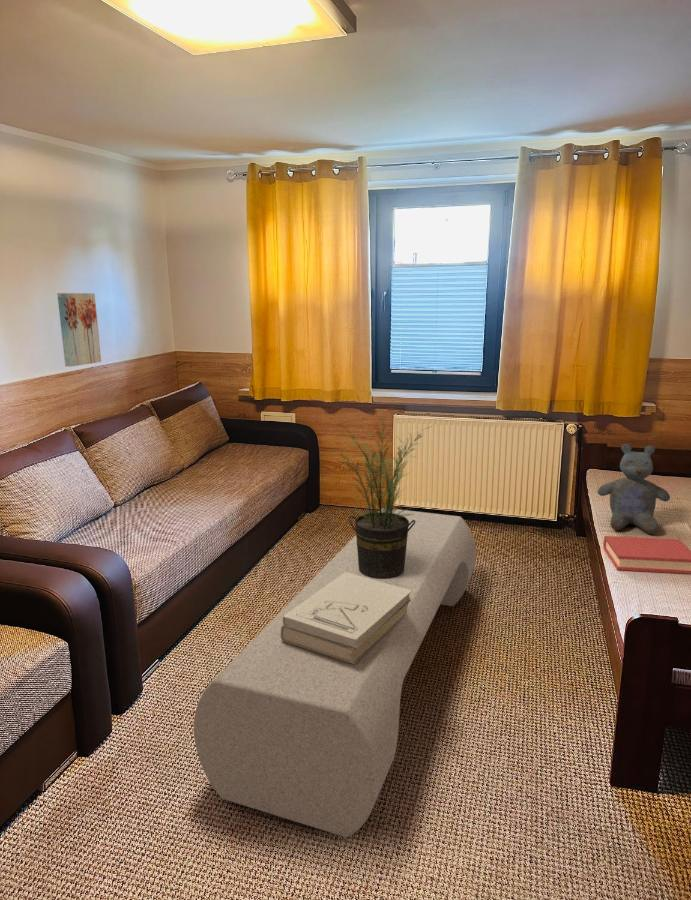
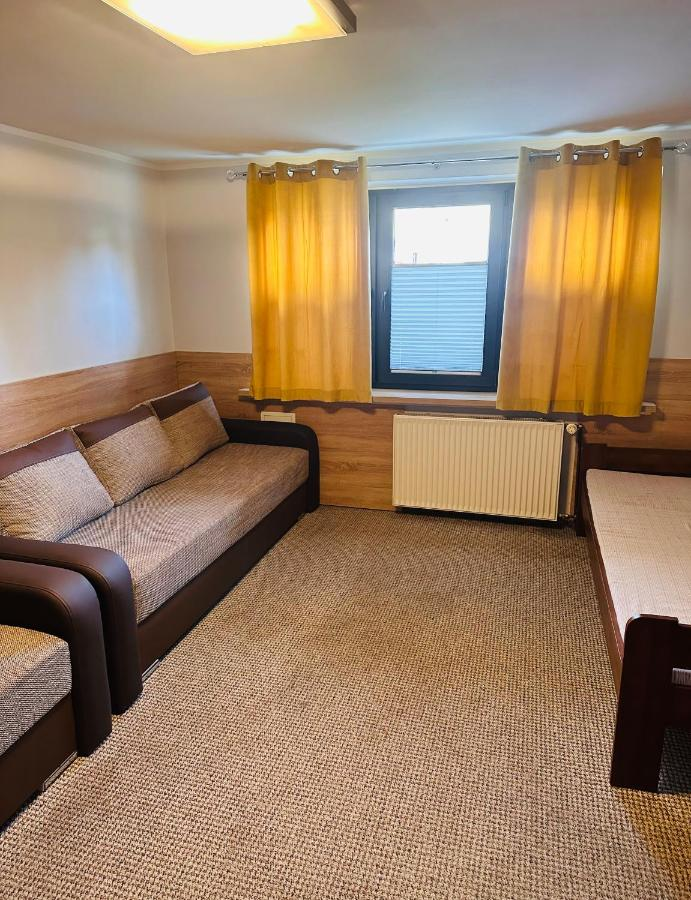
- books [281,572,412,664]
- hardback book [602,535,691,575]
- wall art [56,292,102,367]
- stuffed bear [597,443,671,535]
- bench [193,507,477,838]
- potted plant [332,414,433,579]
